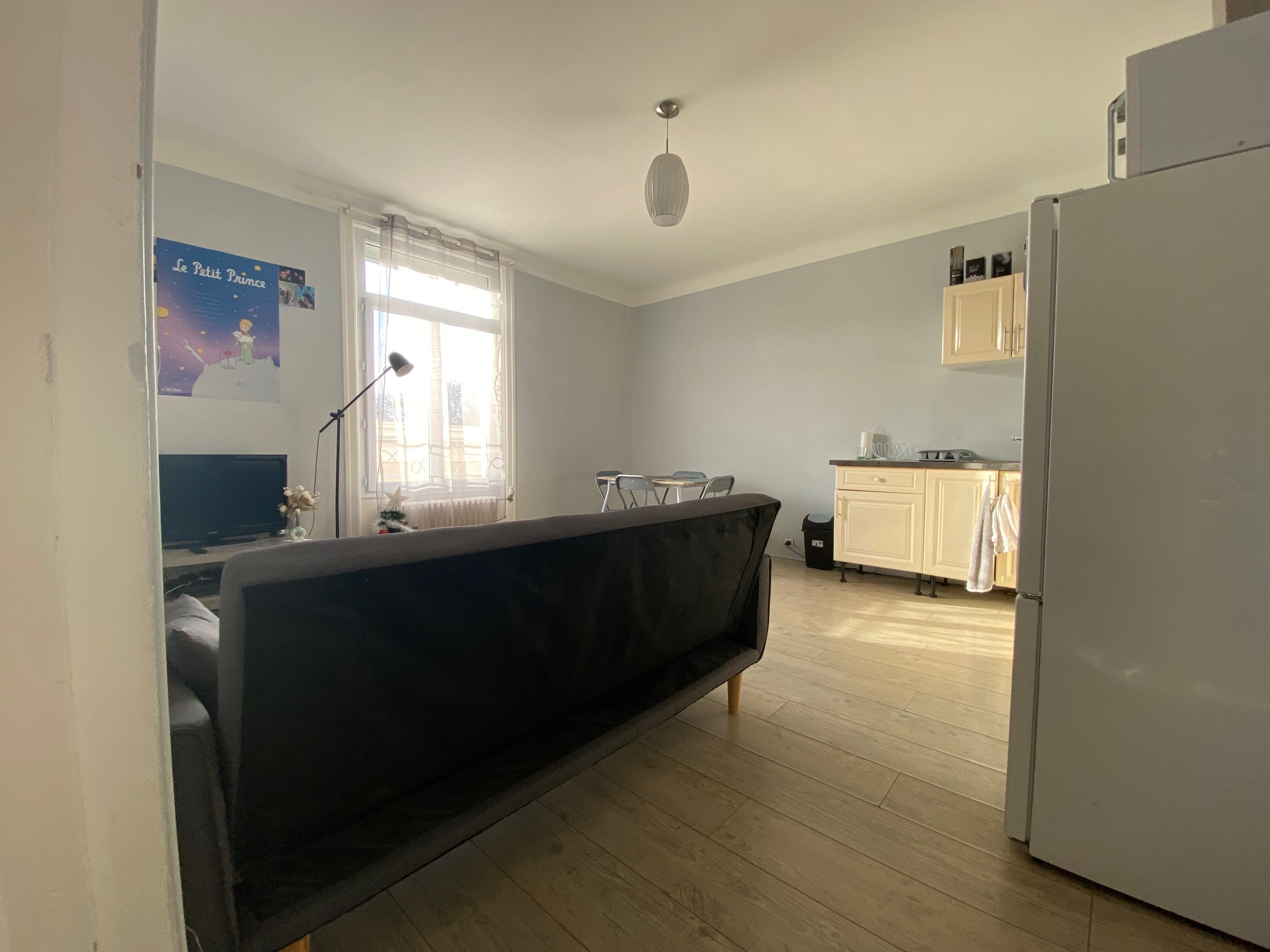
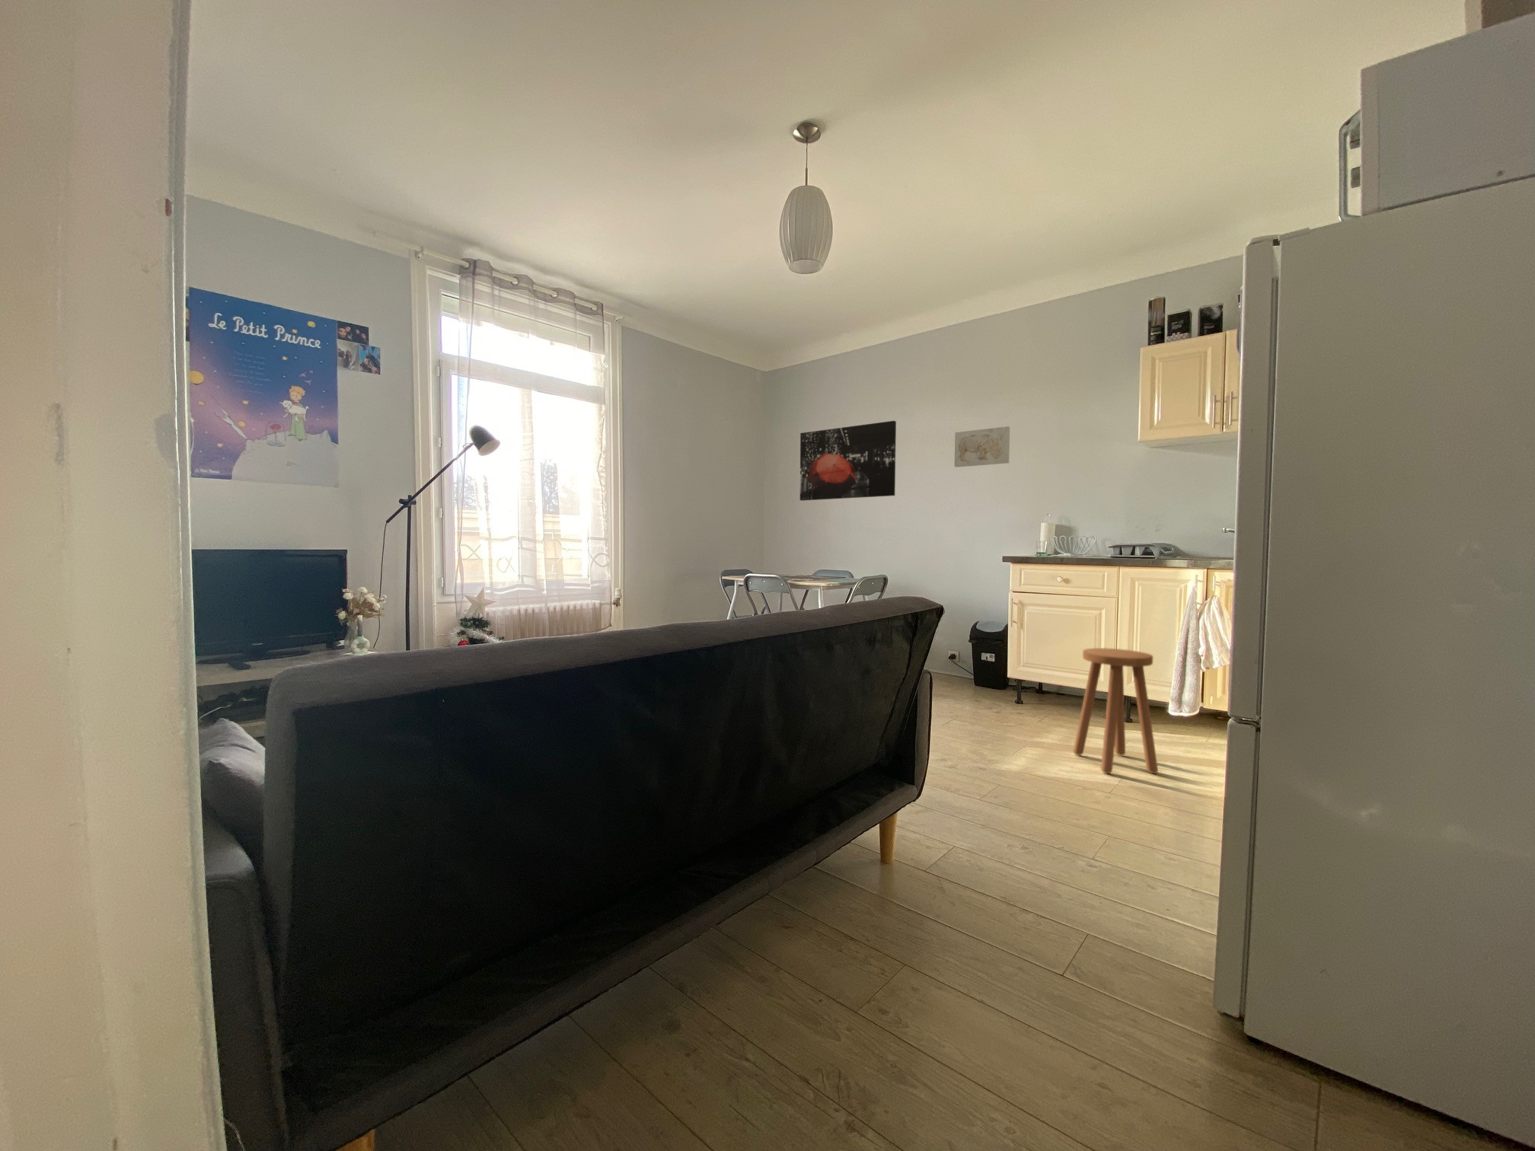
+ wall art [954,426,1010,468]
+ wall art [799,421,897,502]
+ stool [1073,647,1159,774]
